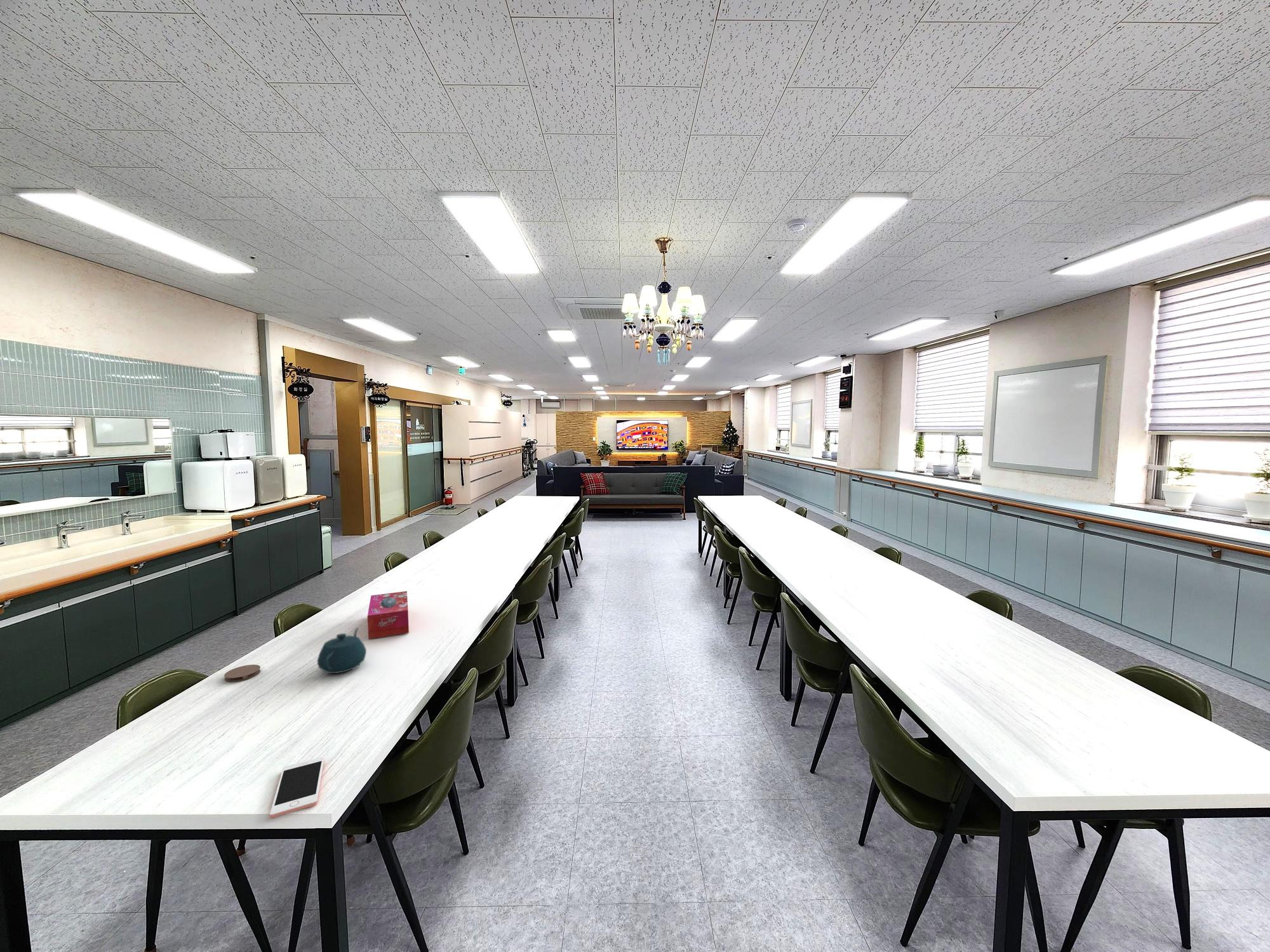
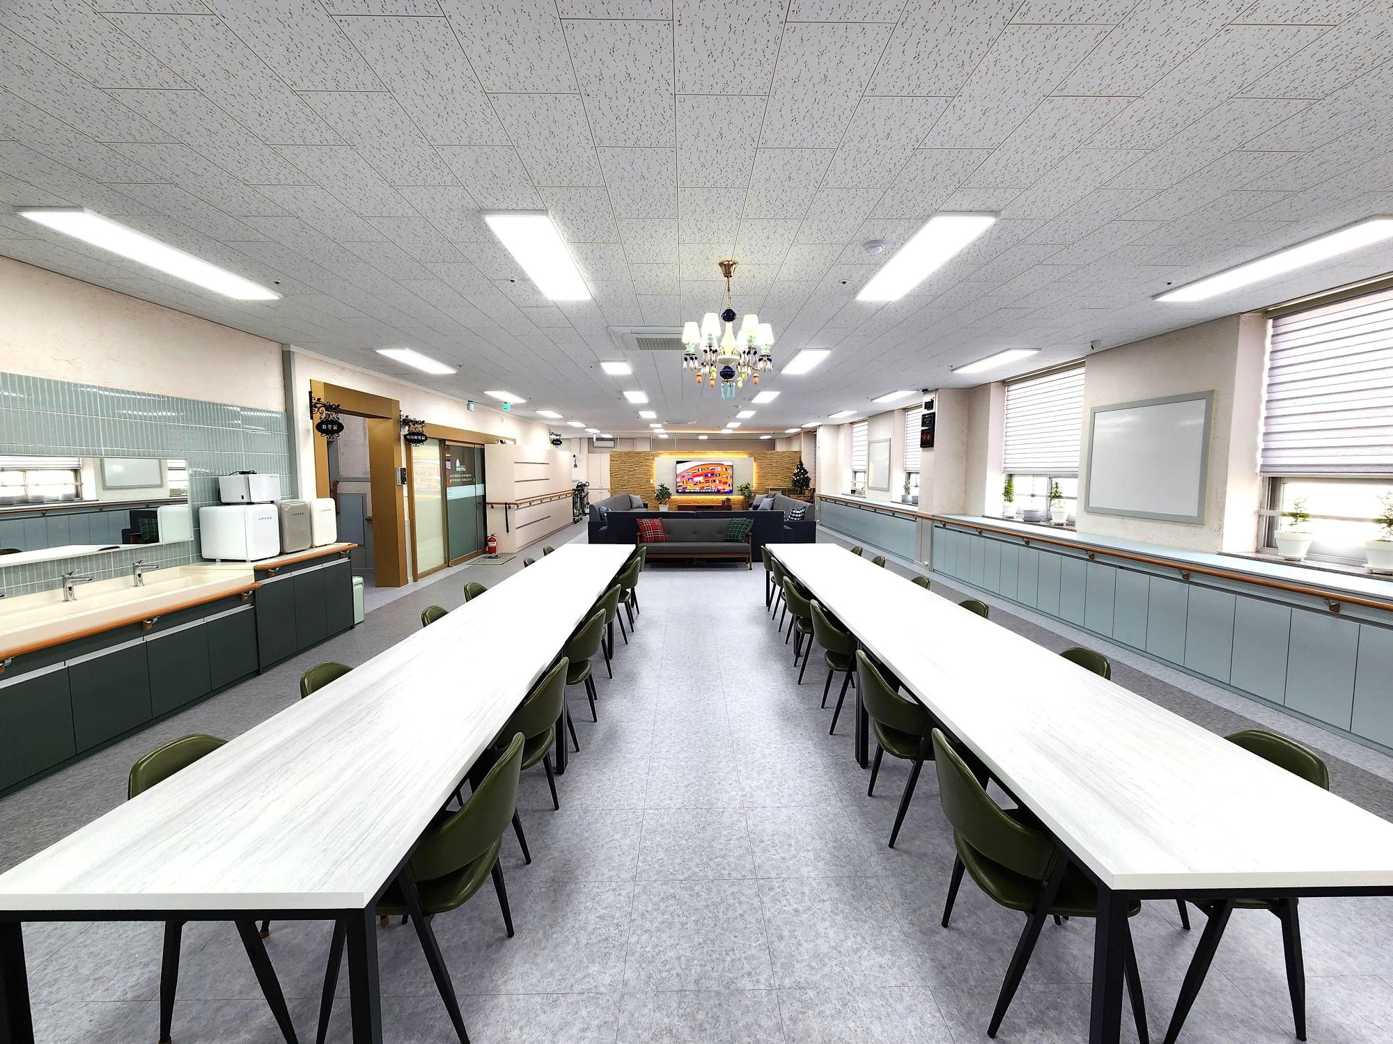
- coaster [224,664,261,682]
- teapot [316,627,367,674]
- cell phone [269,757,325,818]
- tissue box [367,590,410,640]
